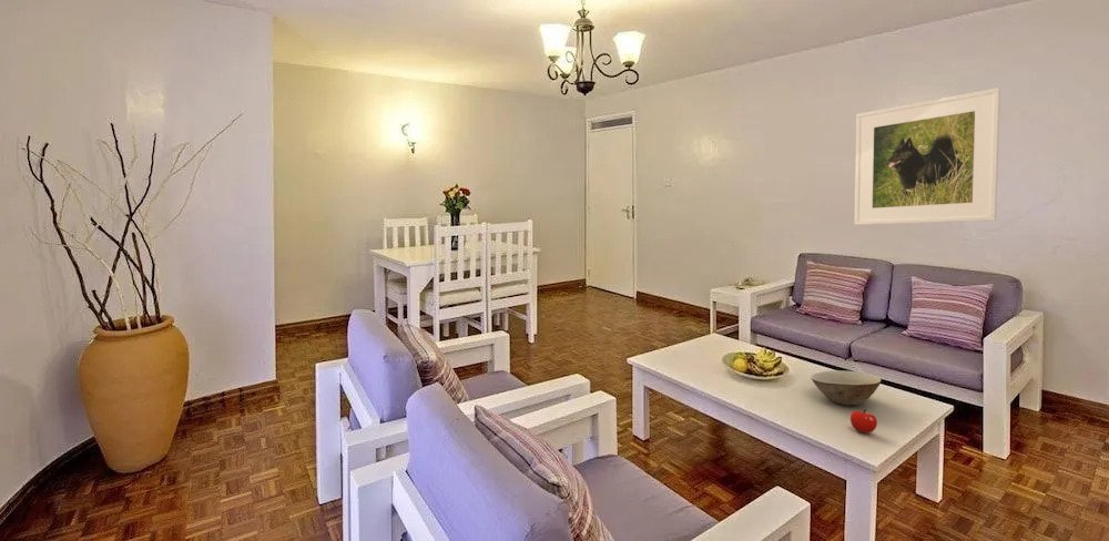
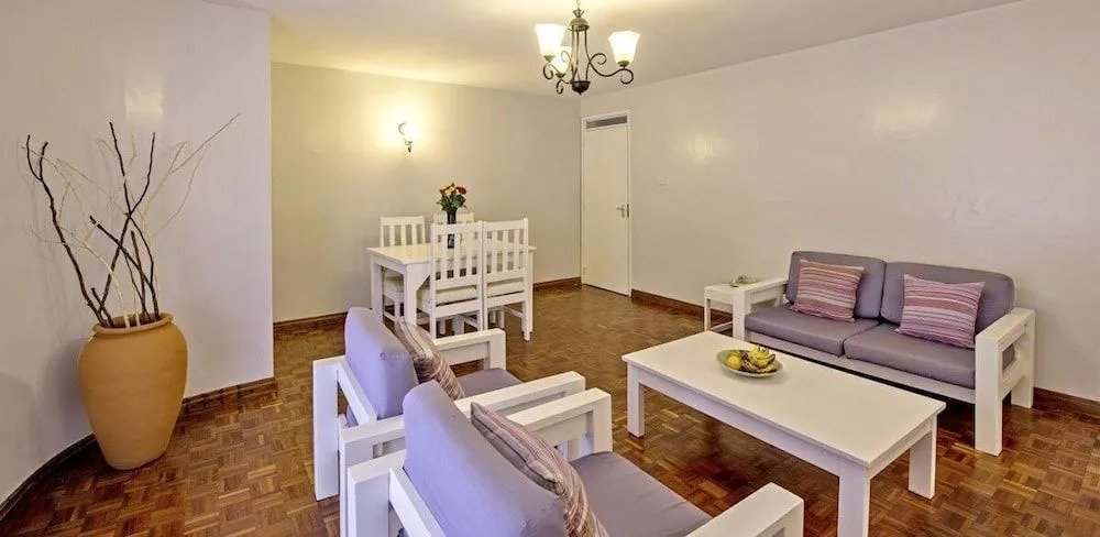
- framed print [853,86,1001,226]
- apple [849,408,878,433]
- bowl [810,369,882,406]
